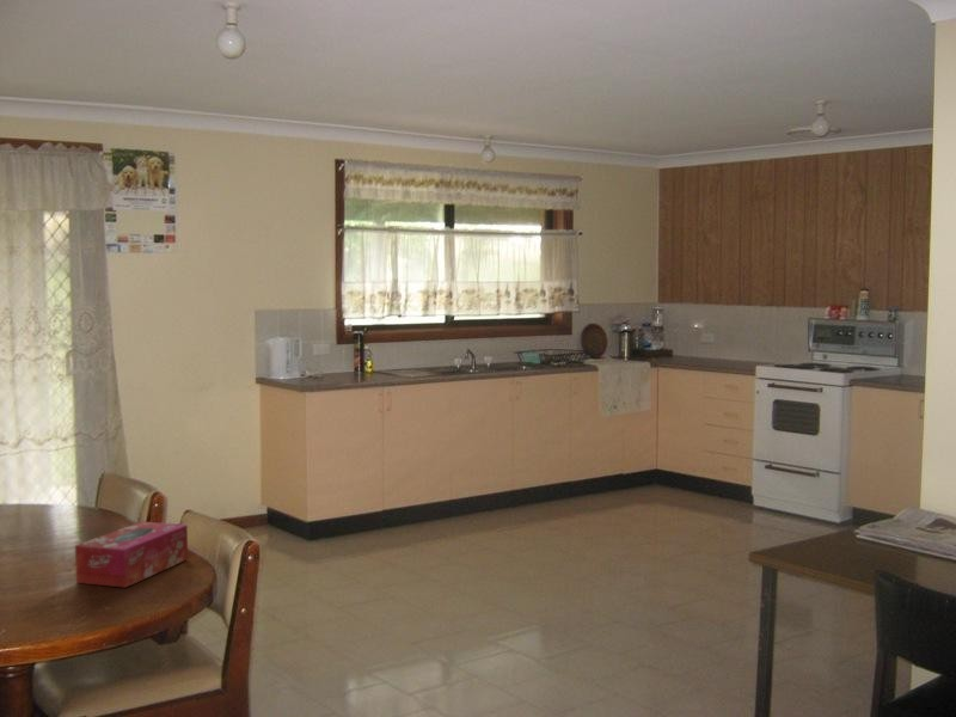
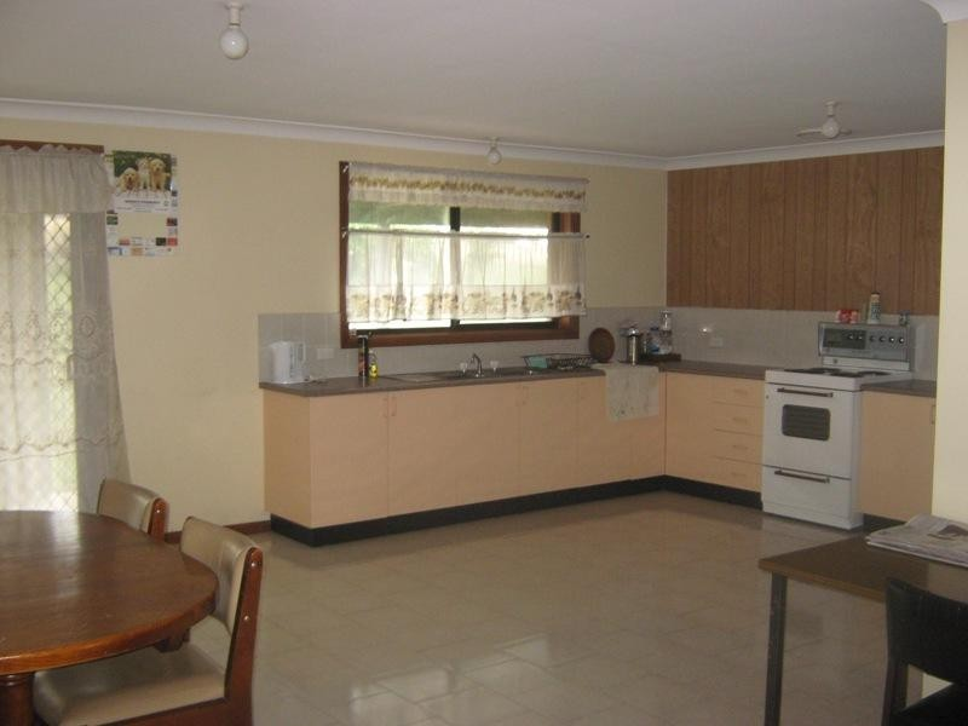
- tissue box [74,520,189,589]
